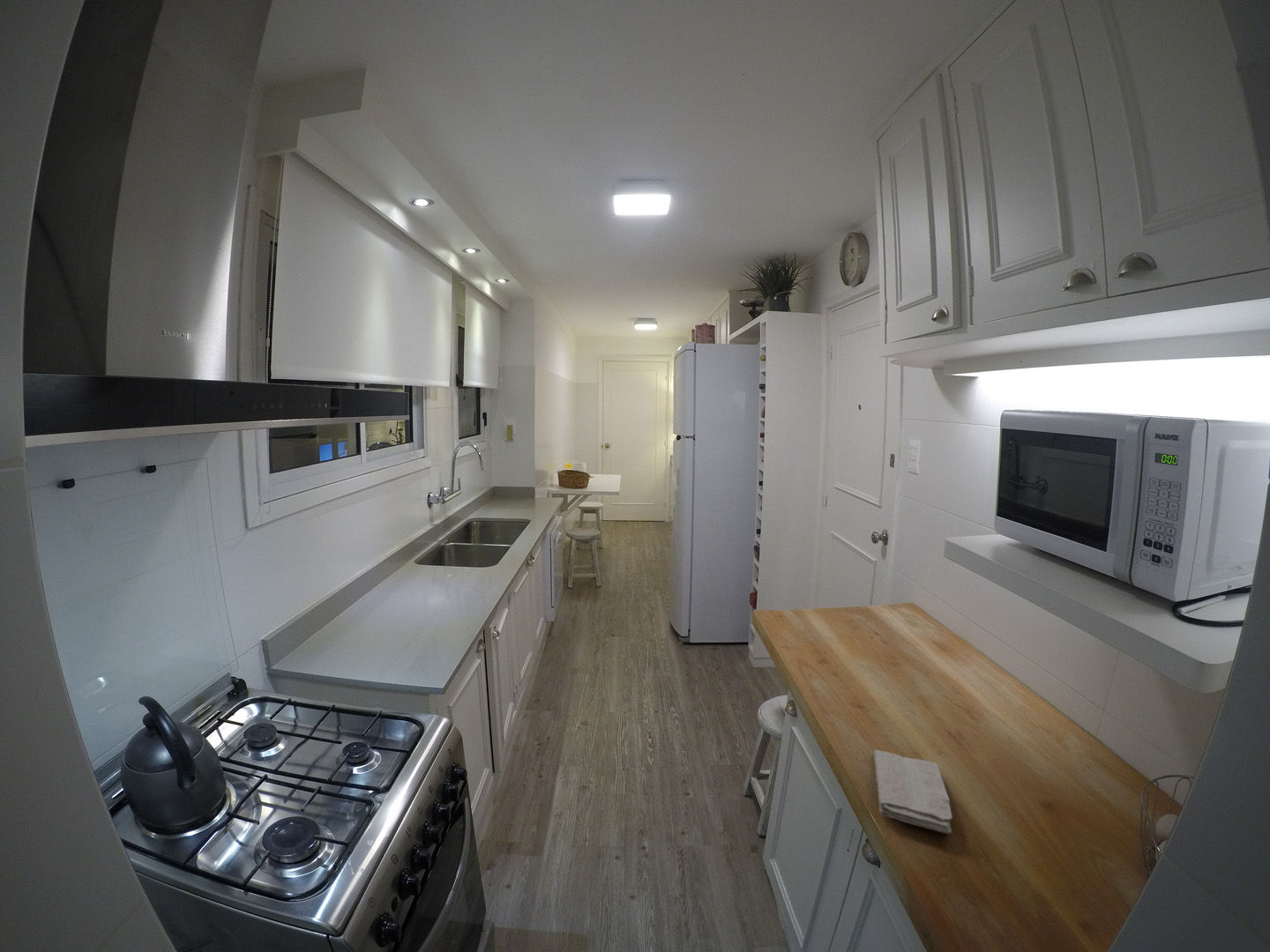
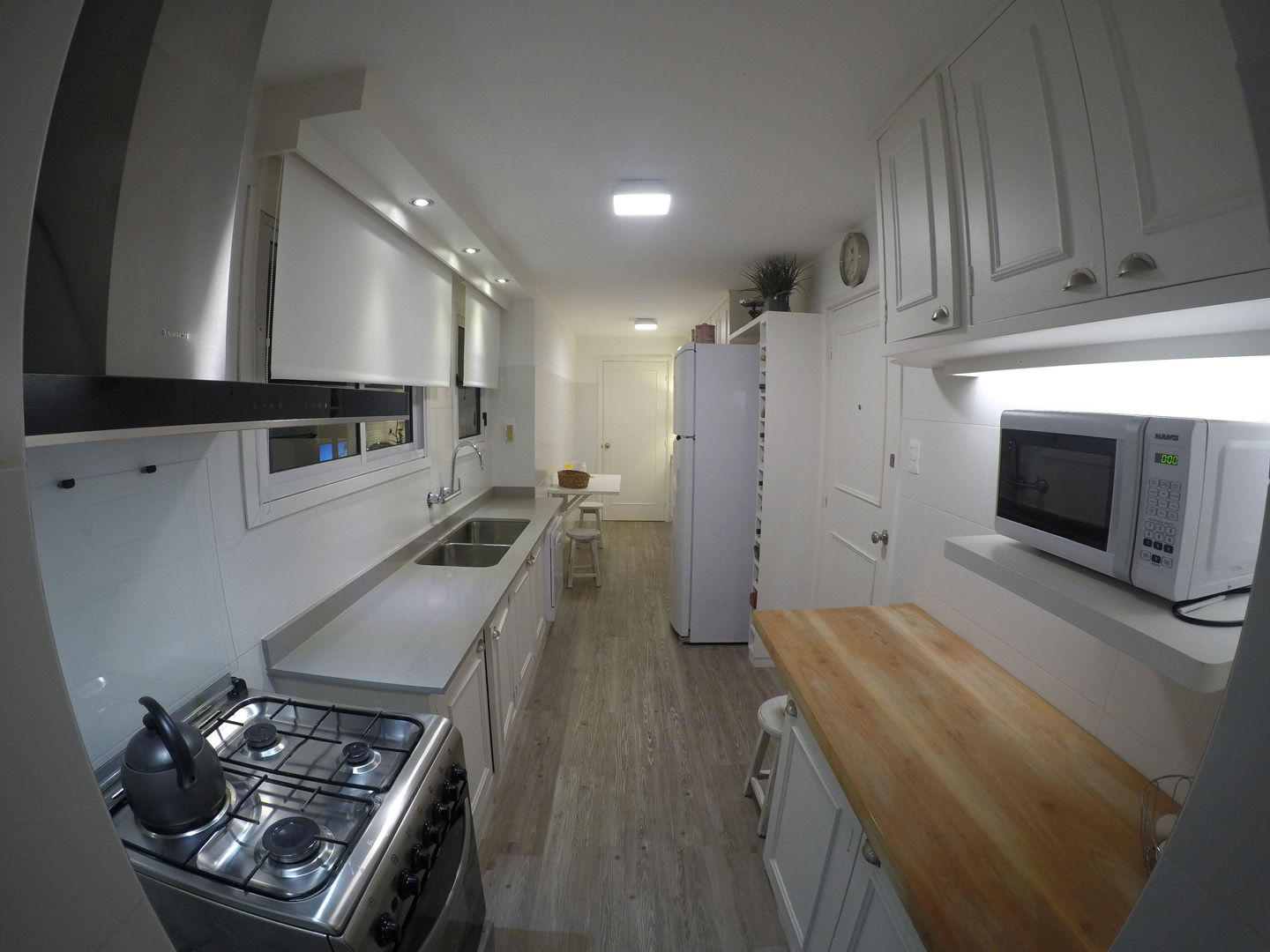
- washcloth [872,749,953,834]
